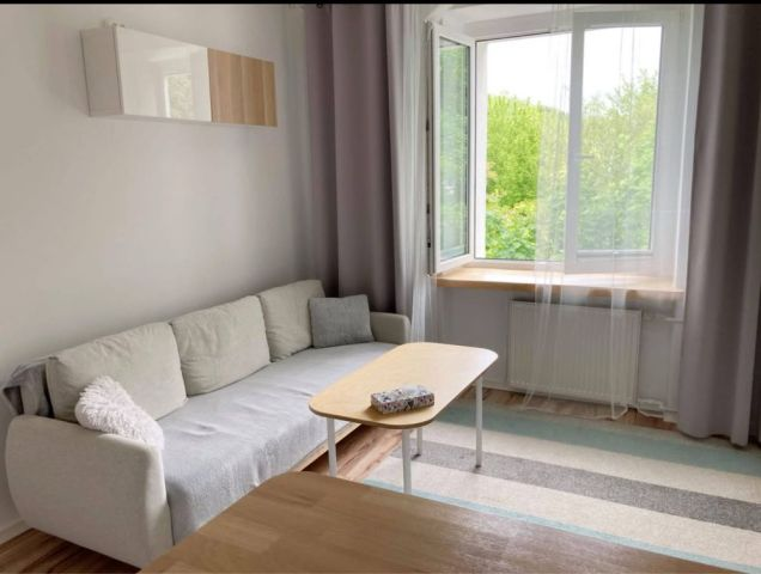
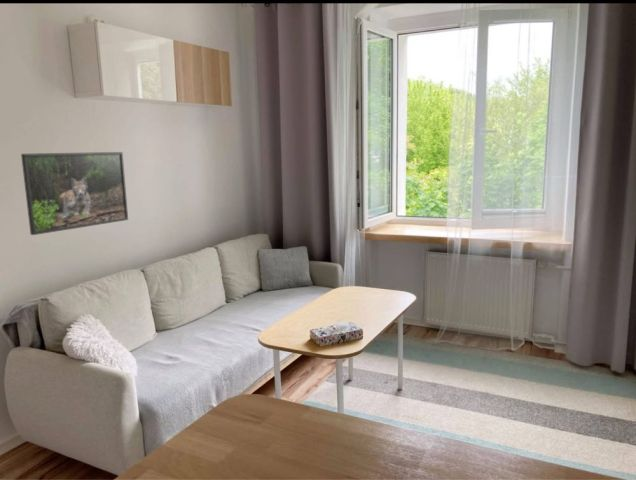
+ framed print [20,151,129,236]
